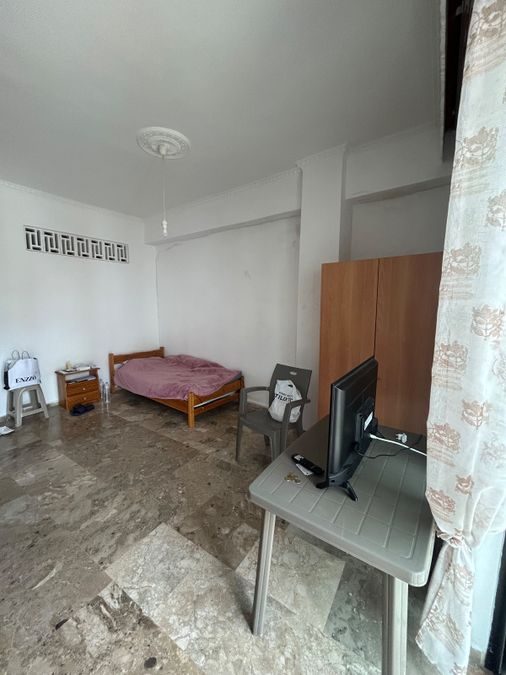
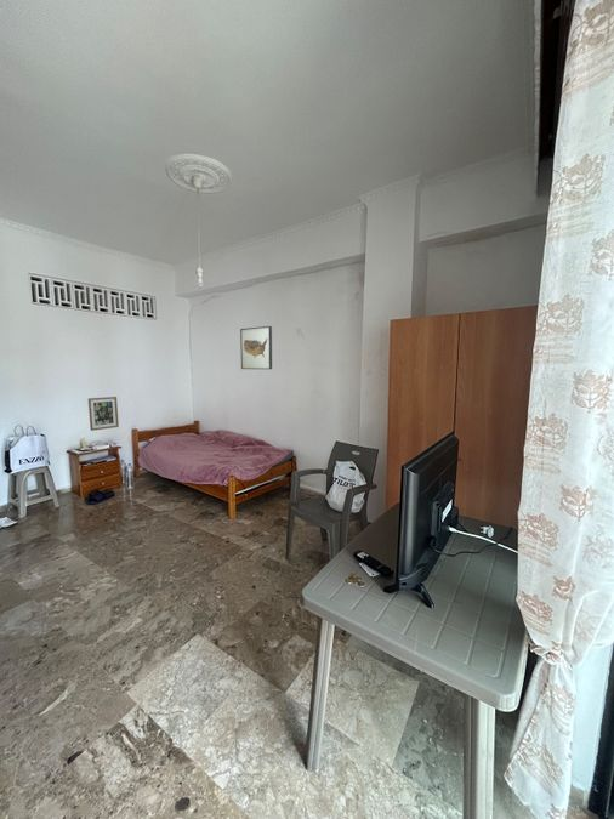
+ wall art [239,325,273,370]
+ wall art [87,396,120,432]
